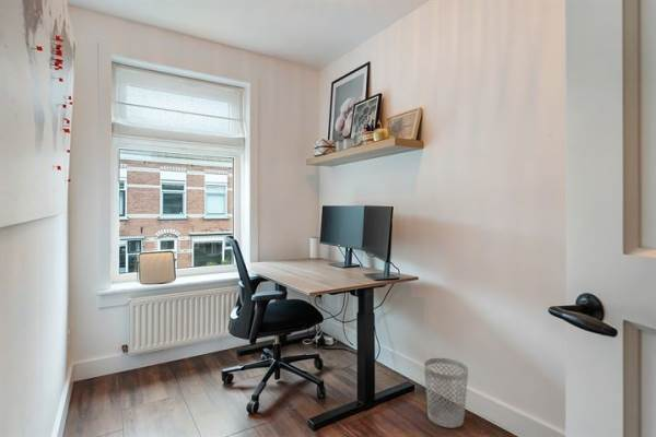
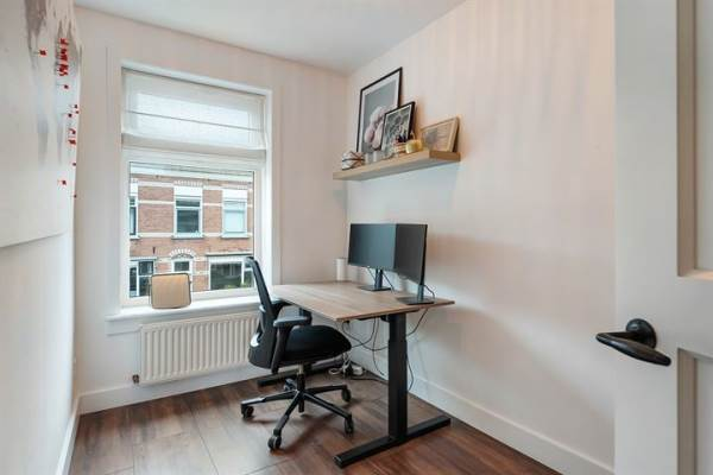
- wastebasket [423,357,469,429]
